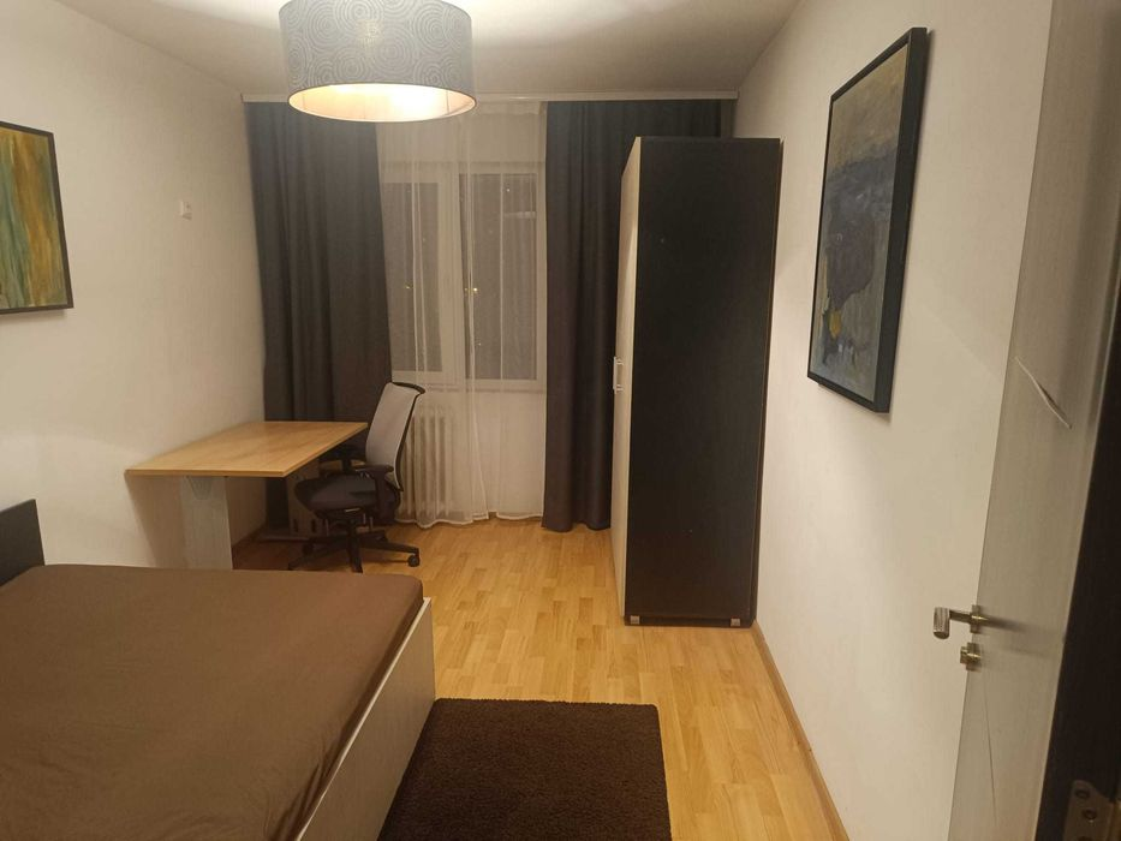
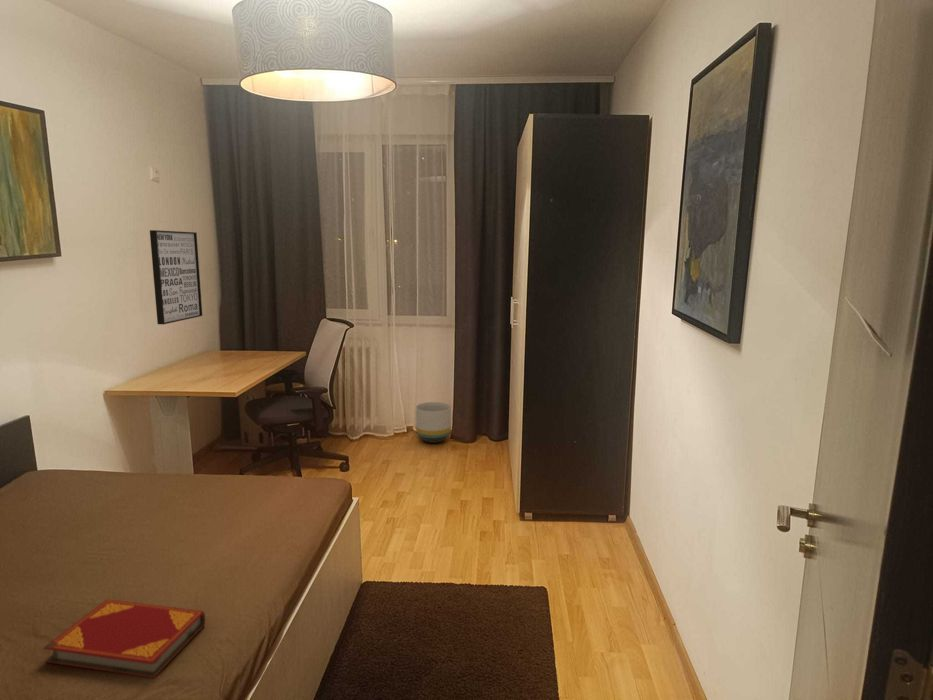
+ hardback book [43,598,206,679]
+ planter [415,401,452,444]
+ wall art [149,229,203,325]
